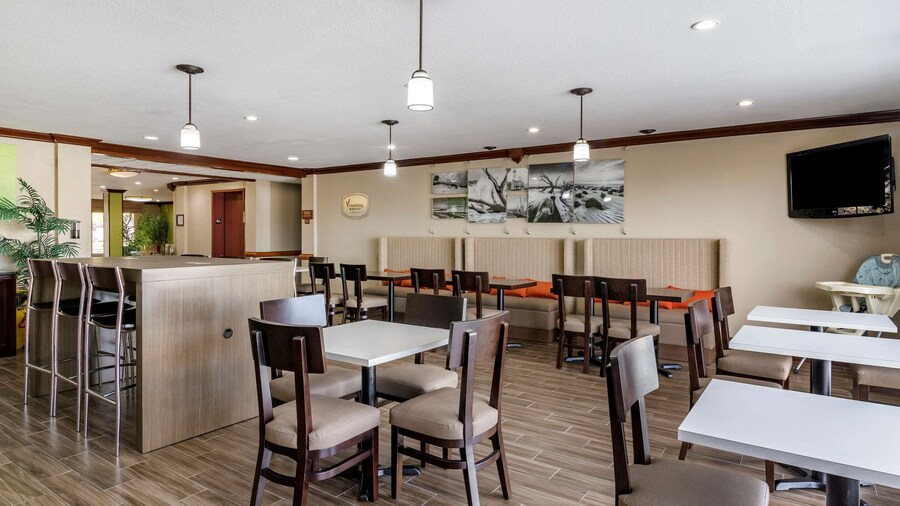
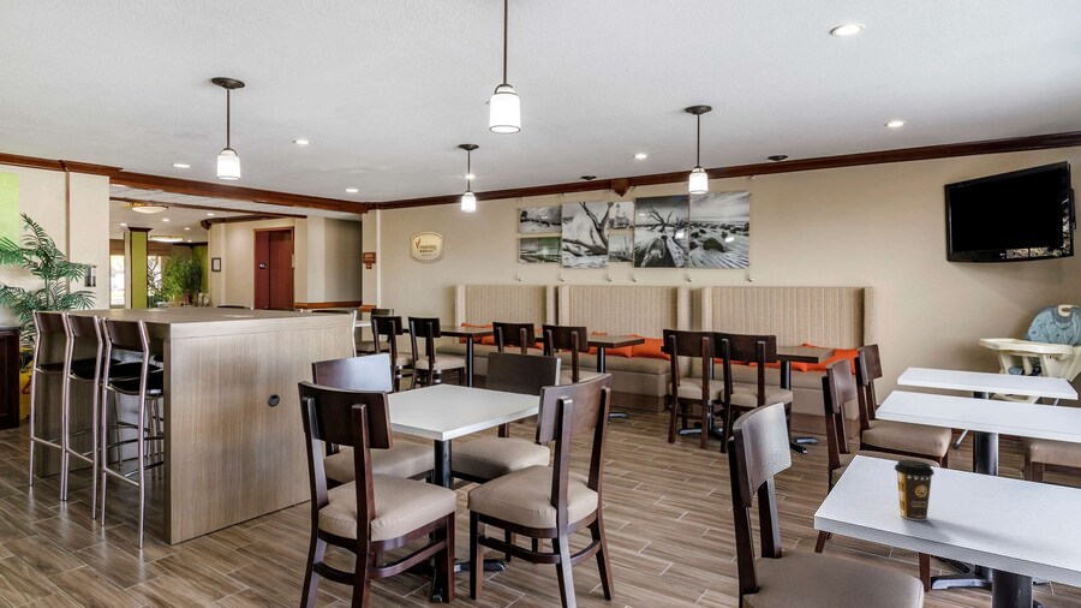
+ coffee cup [894,459,936,521]
